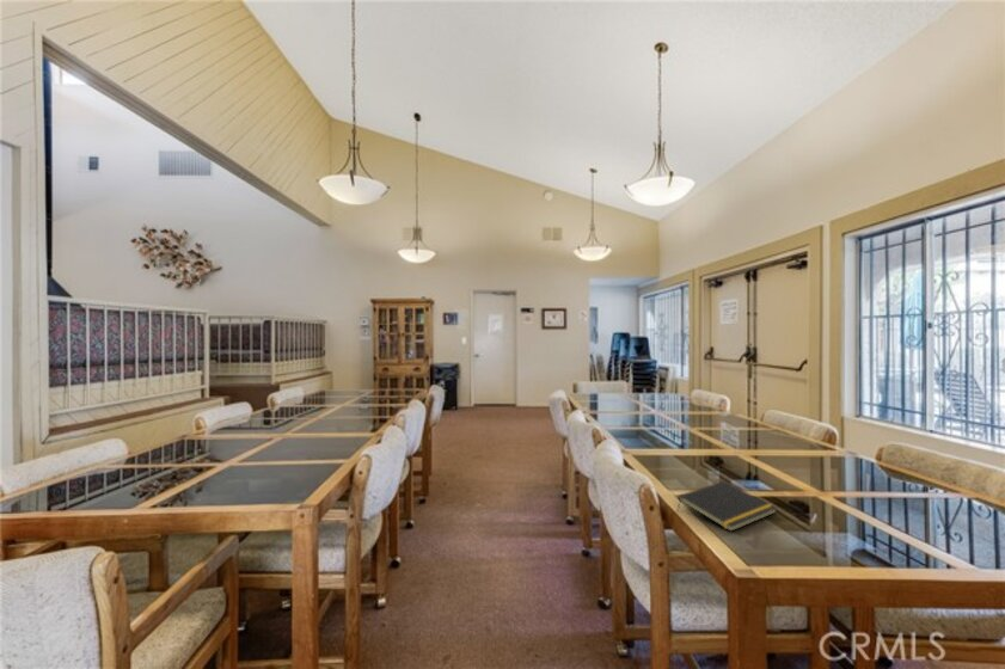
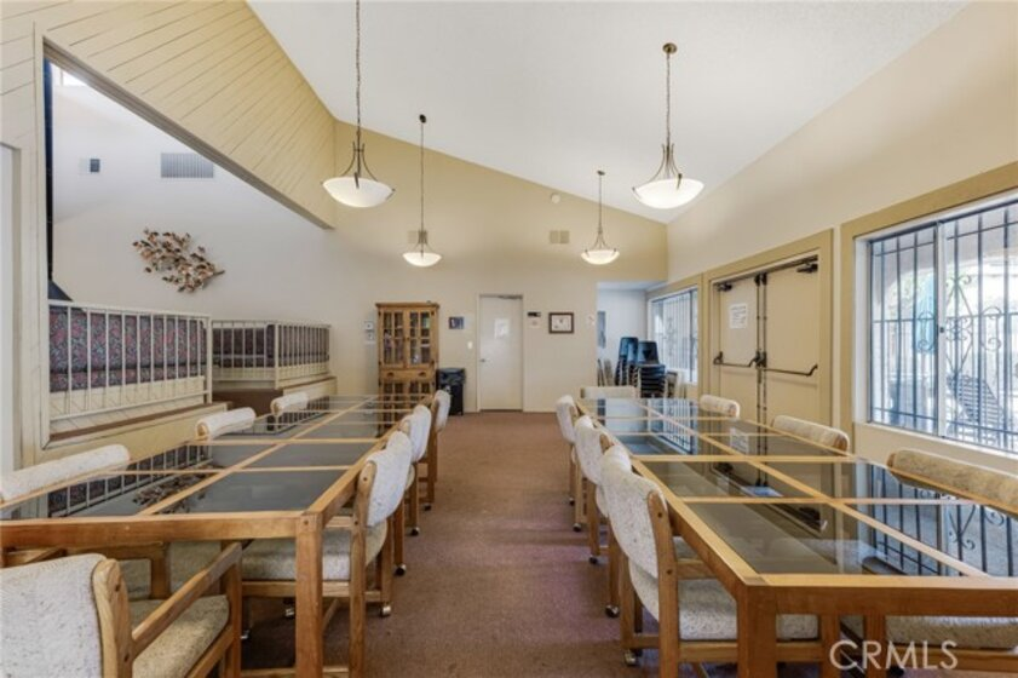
- notepad [676,480,778,533]
